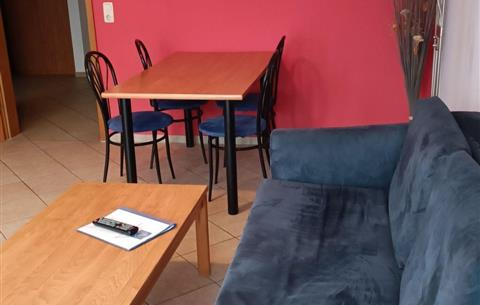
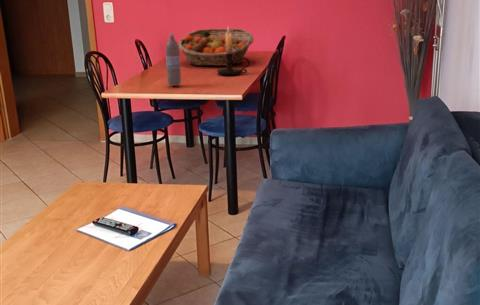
+ candle holder [216,26,251,76]
+ fruit basket [178,28,255,67]
+ water bottle [164,33,182,87]
